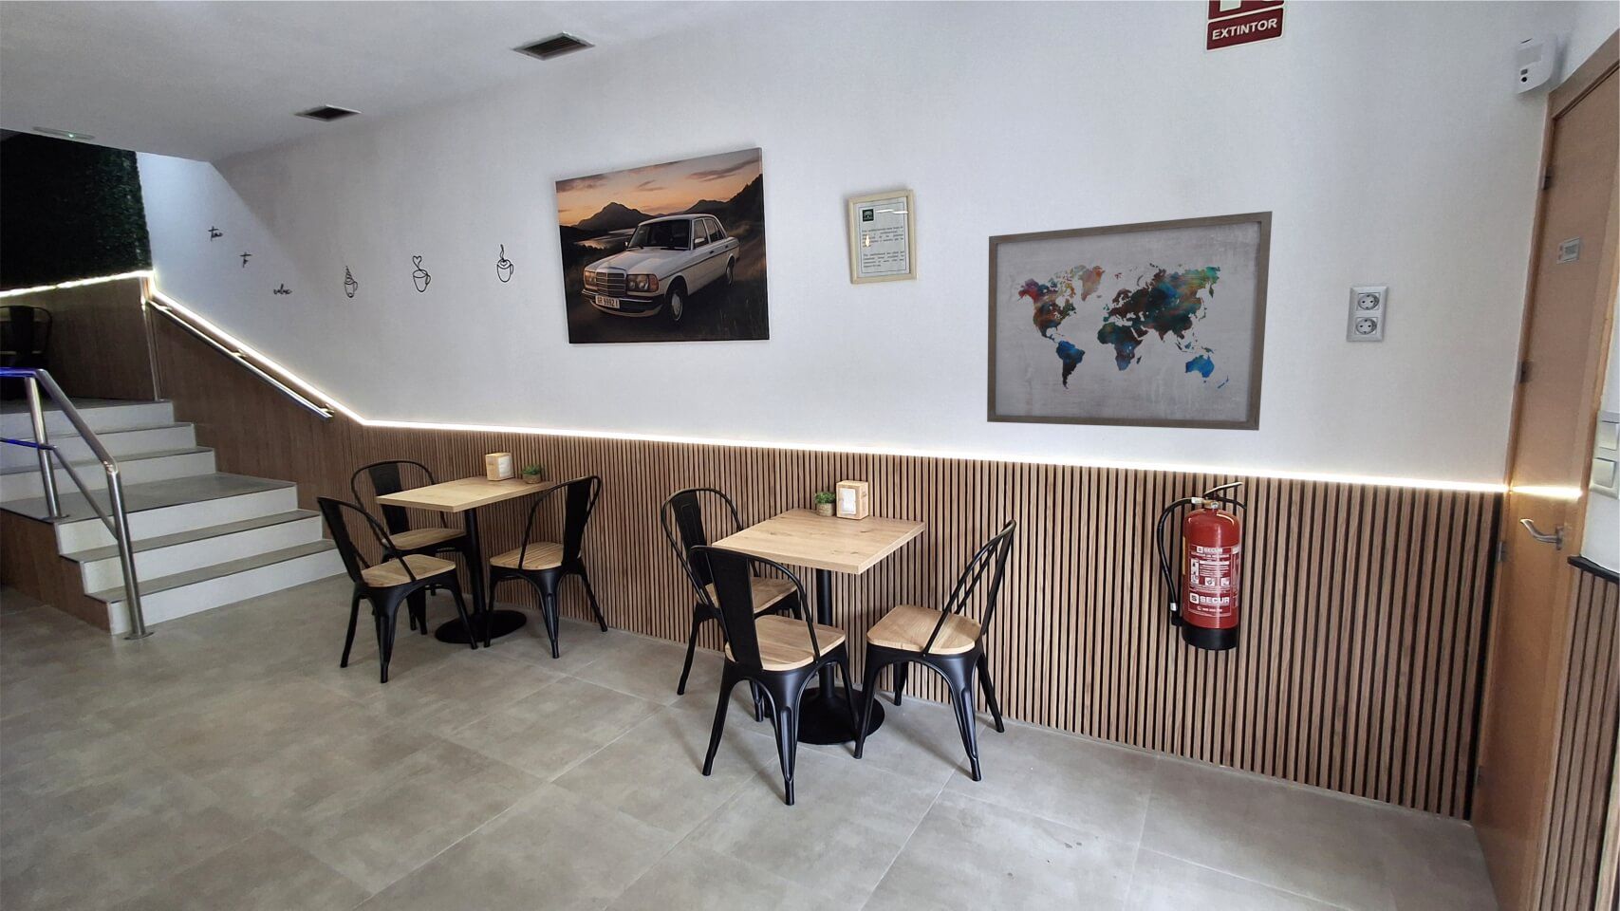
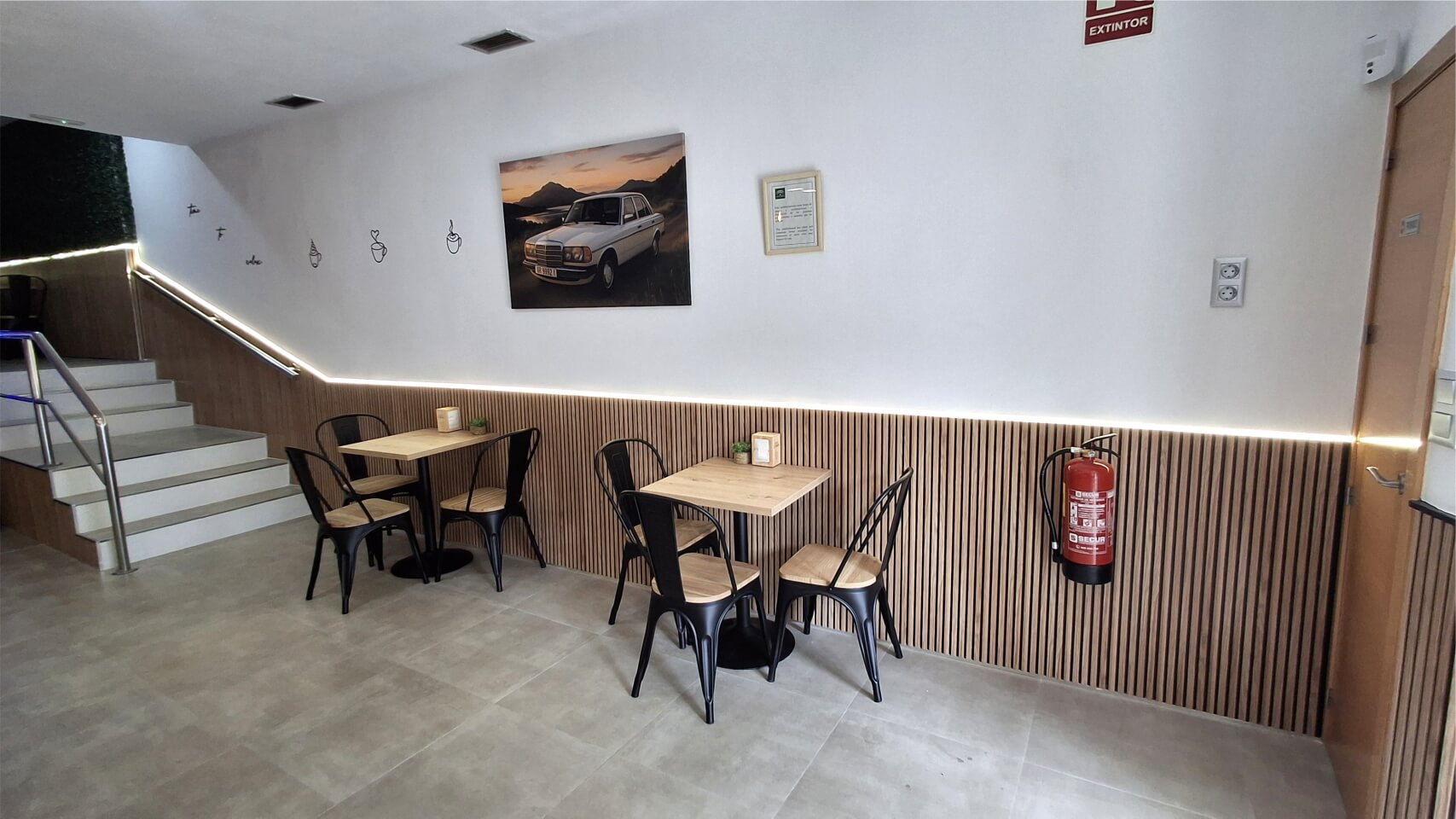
- wall art [986,210,1274,432]
